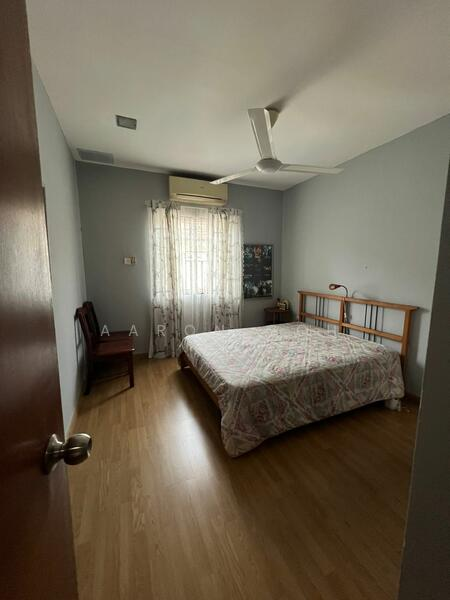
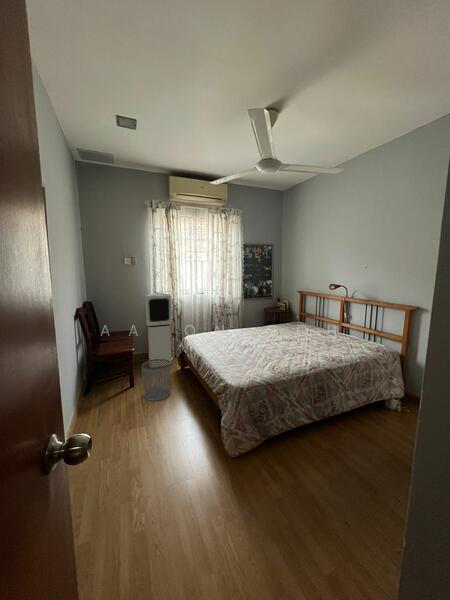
+ waste bin [141,359,172,402]
+ air purifier [144,292,174,368]
